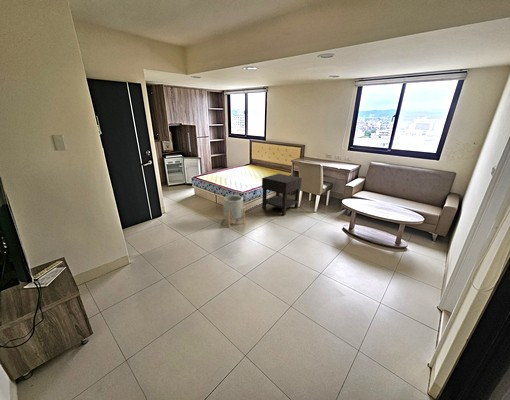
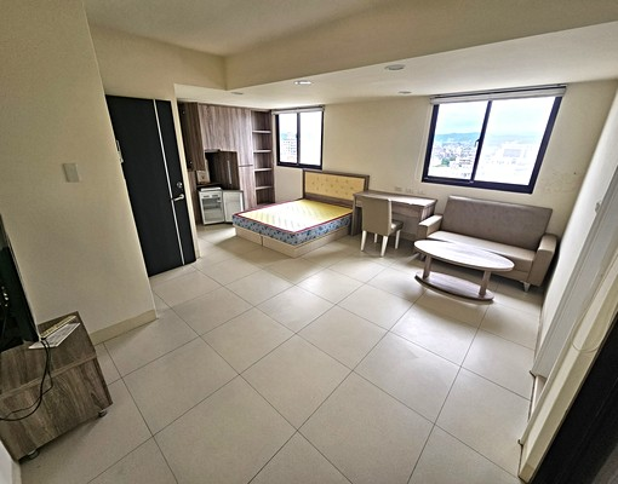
- planter [222,194,246,228]
- nightstand [261,173,303,216]
